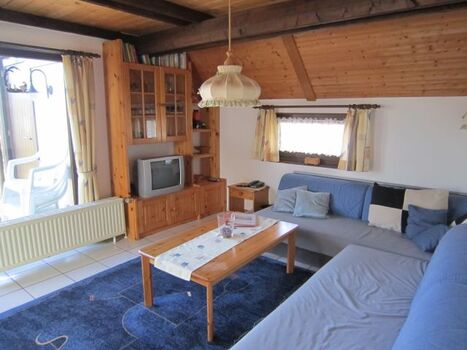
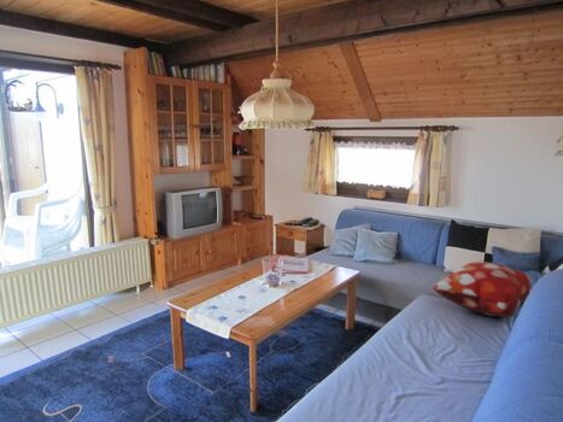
+ decorative pillow [432,260,533,318]
